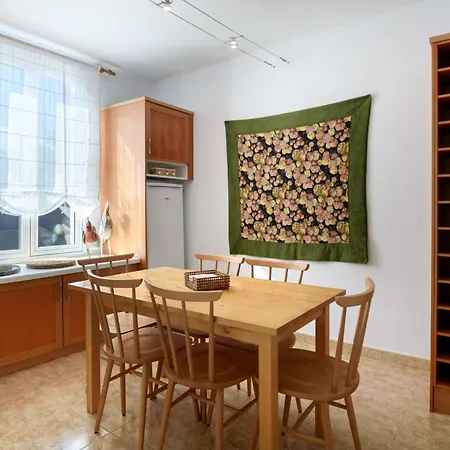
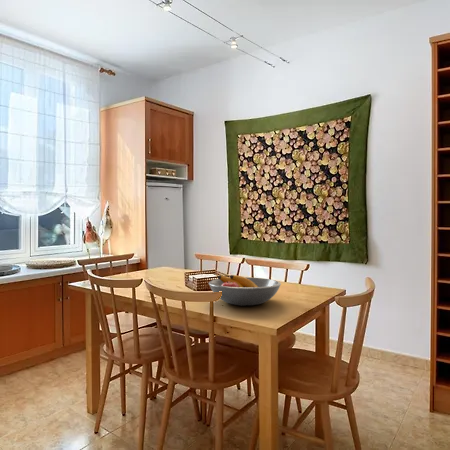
+ fruit bowl [208,274,282,306]
